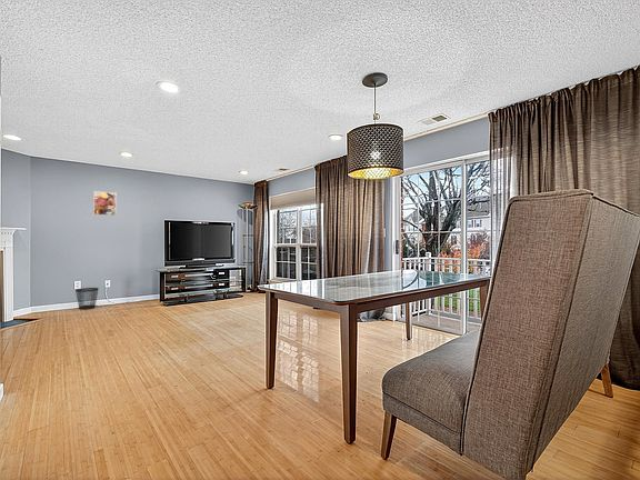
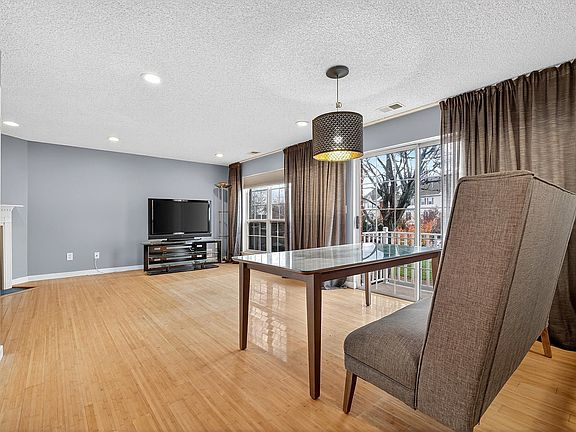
- wastebasket [74,287,99,310]
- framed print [92,190,118,217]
